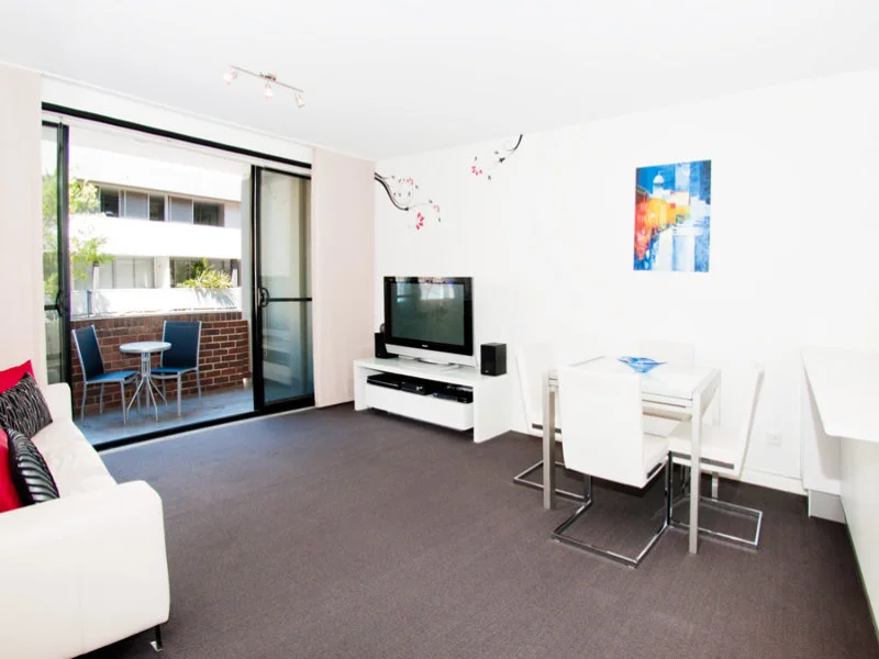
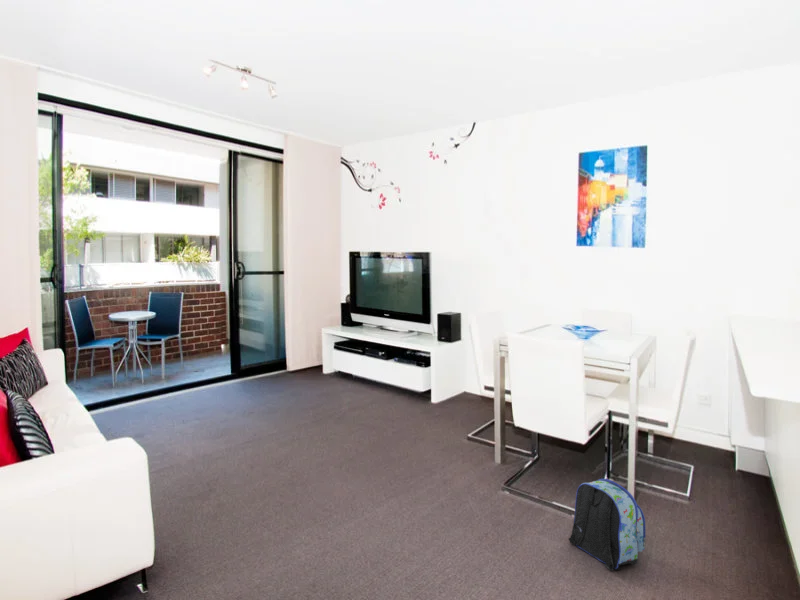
+ backpack [568,478,647,572]
